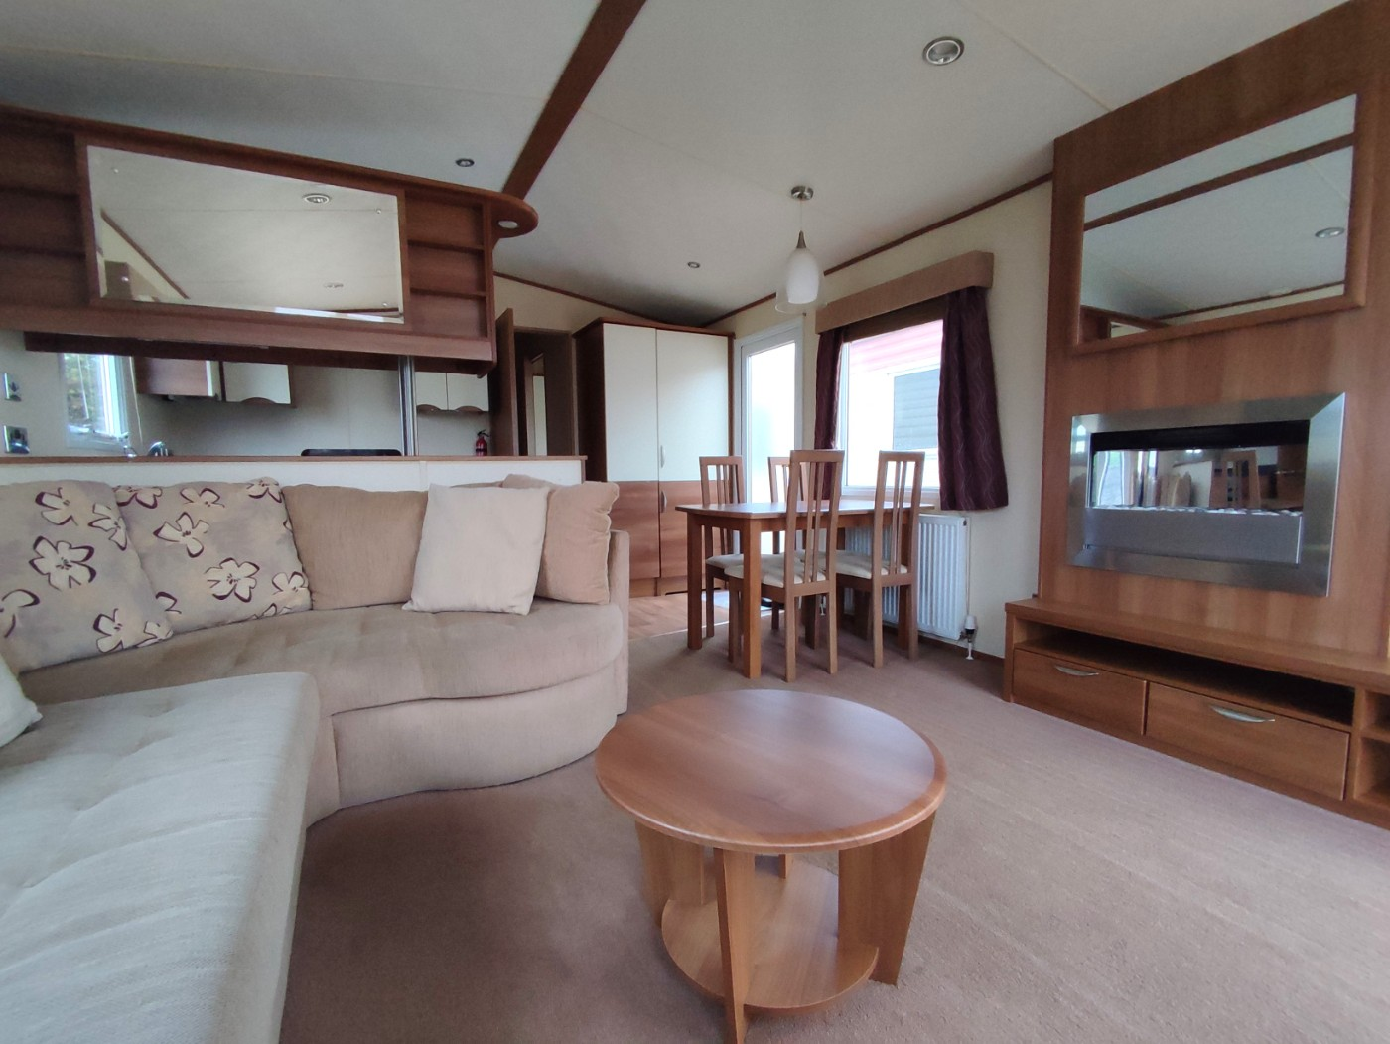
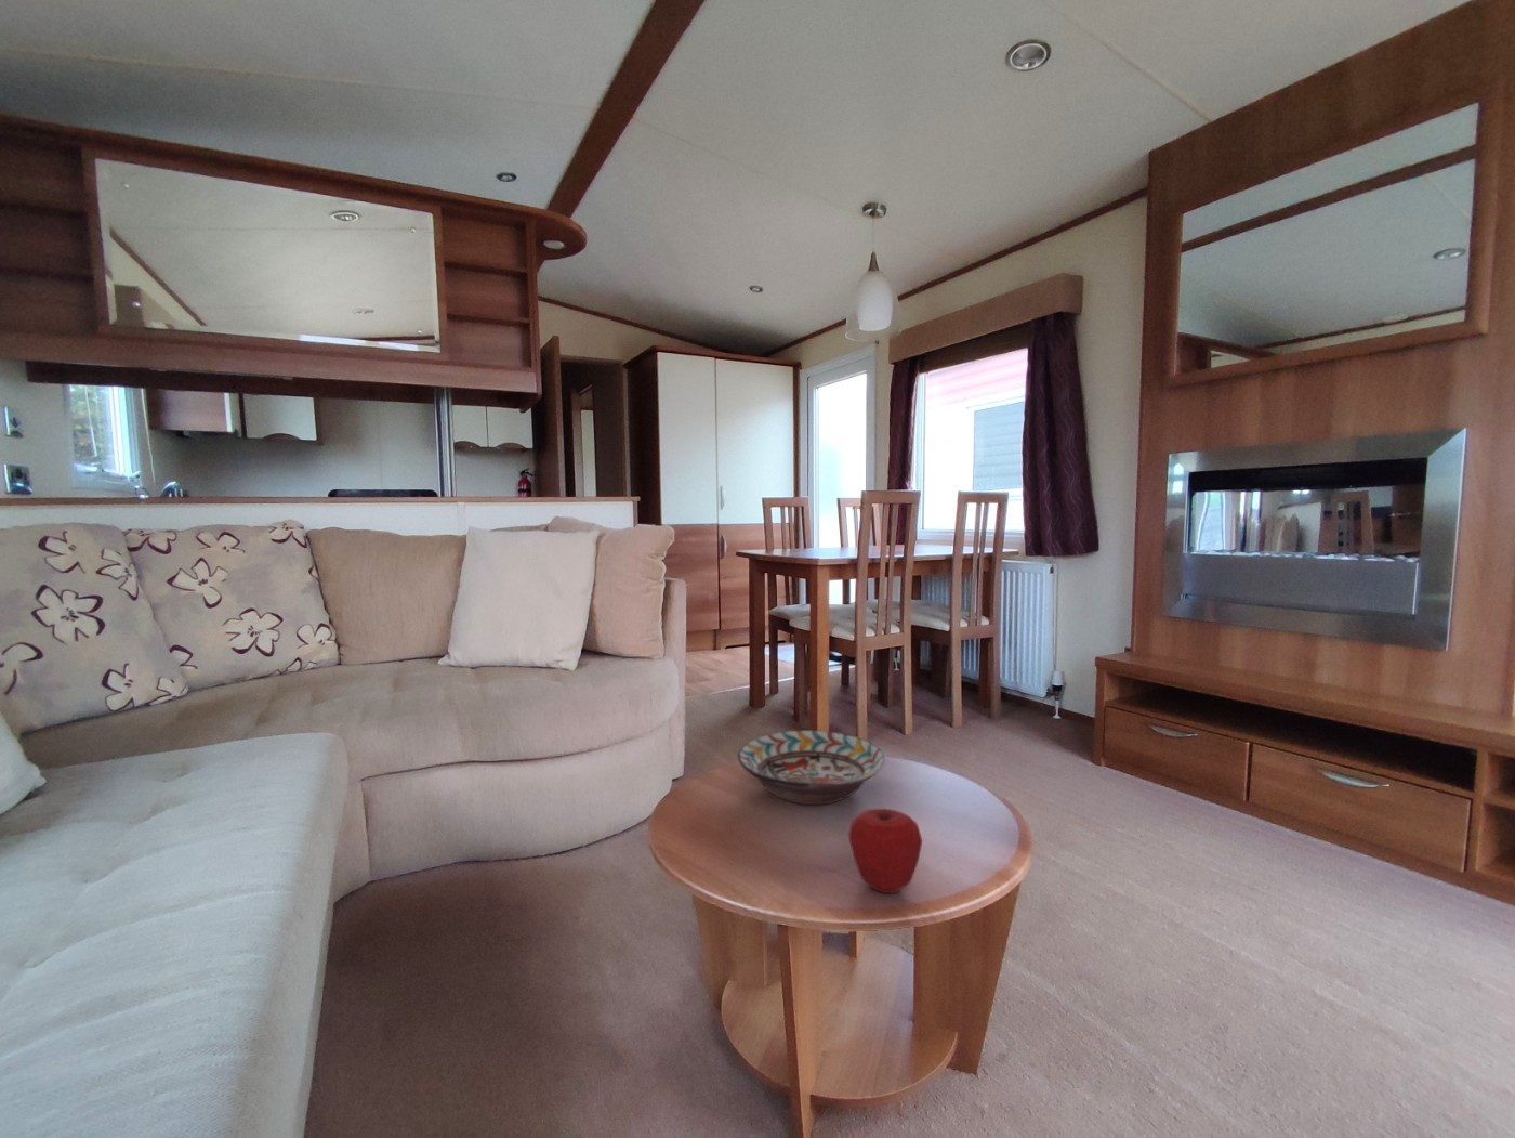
+ apple [847,808,924,894]
+ decorative bowl [737,729,887,806]
